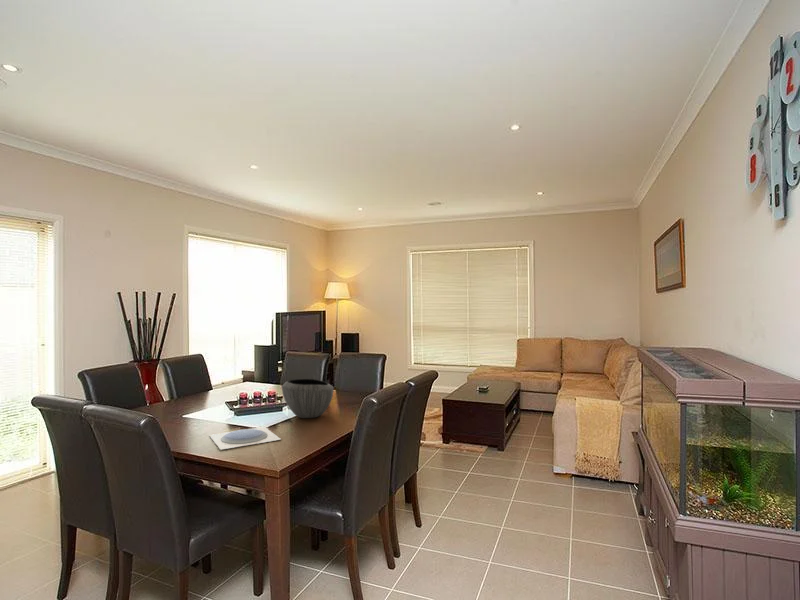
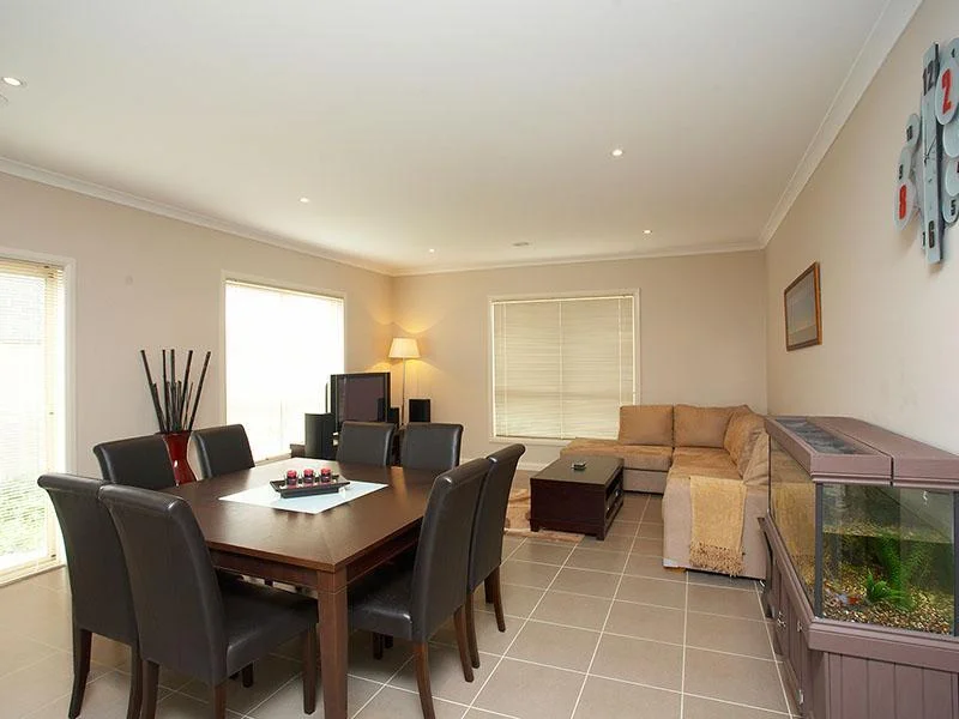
- bowl [281,378,335,419]
- plate [208,426,281,450]
